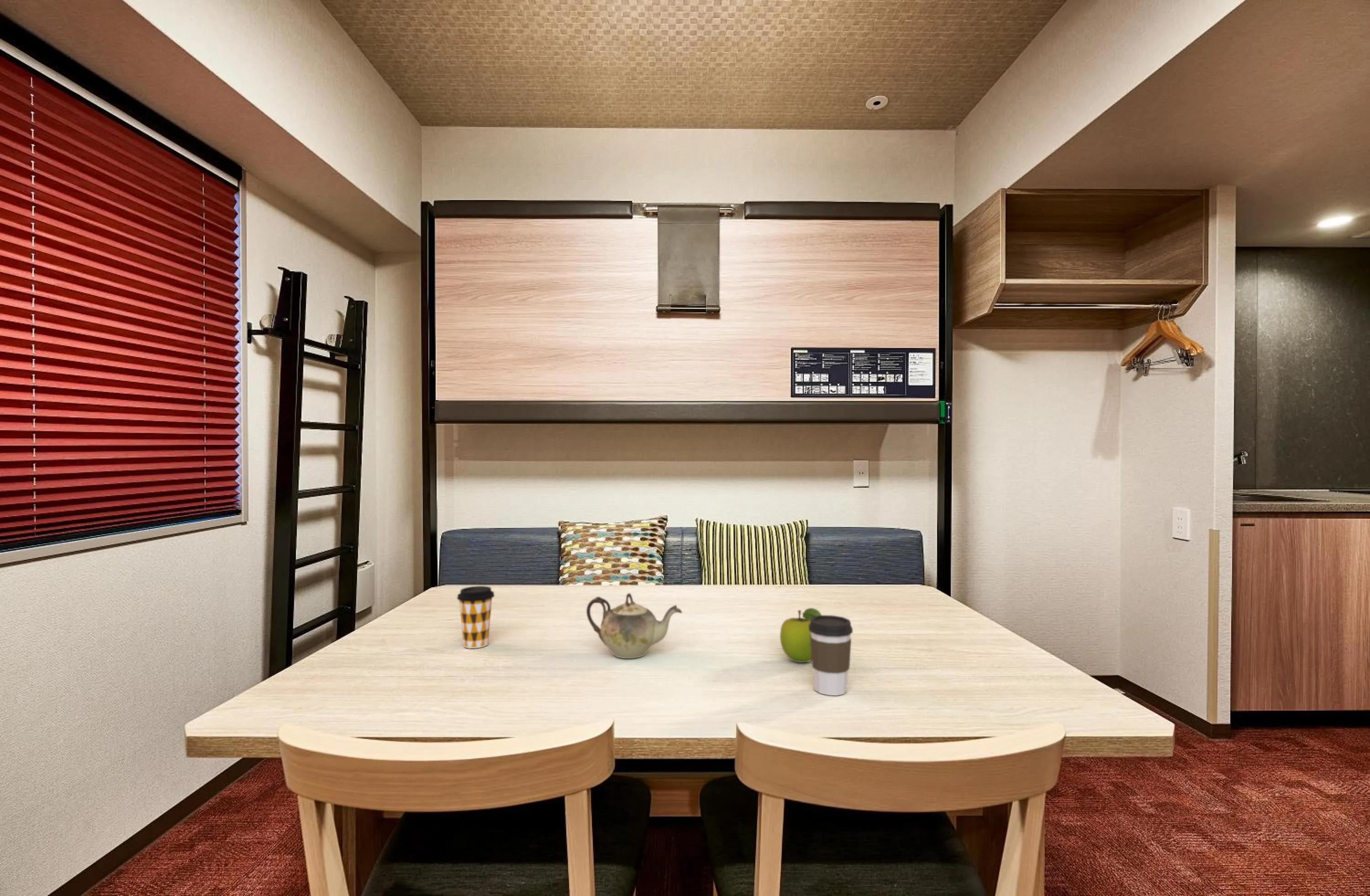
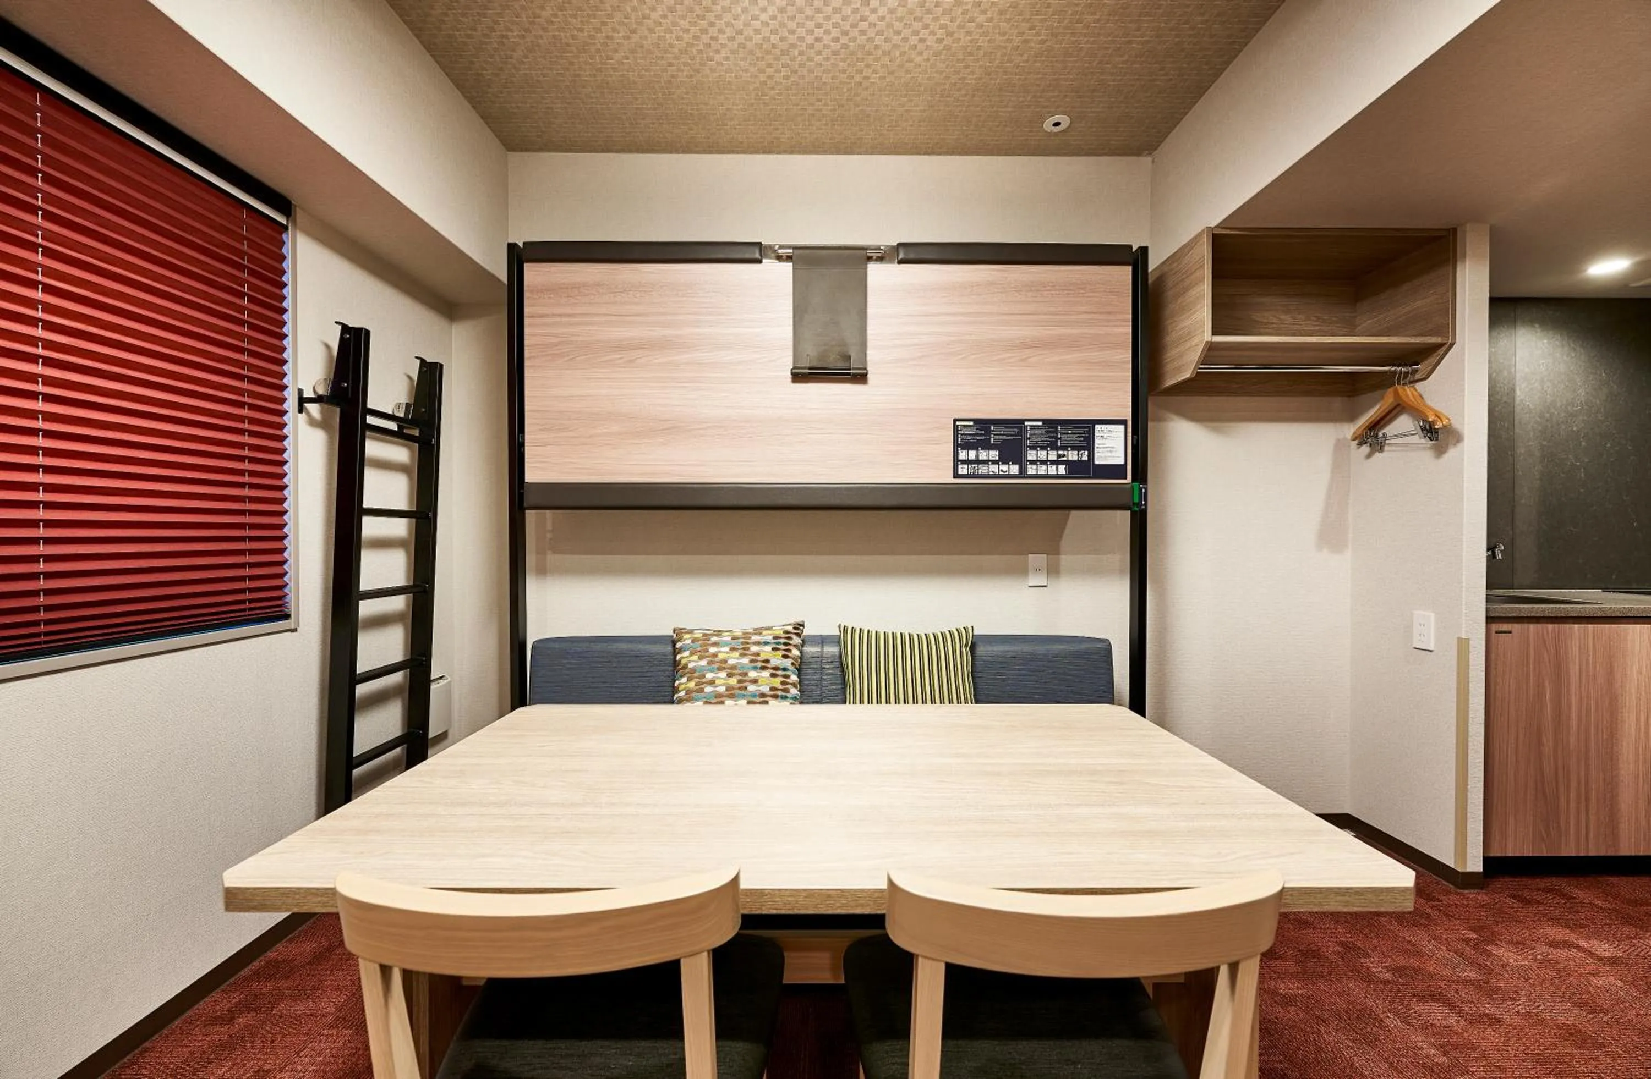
- coffee cup [457,585,495,649]
- coffee cup [809,615,853,696]
- fruit [780,607,822,663]
- teapot [586,593,683,659]
